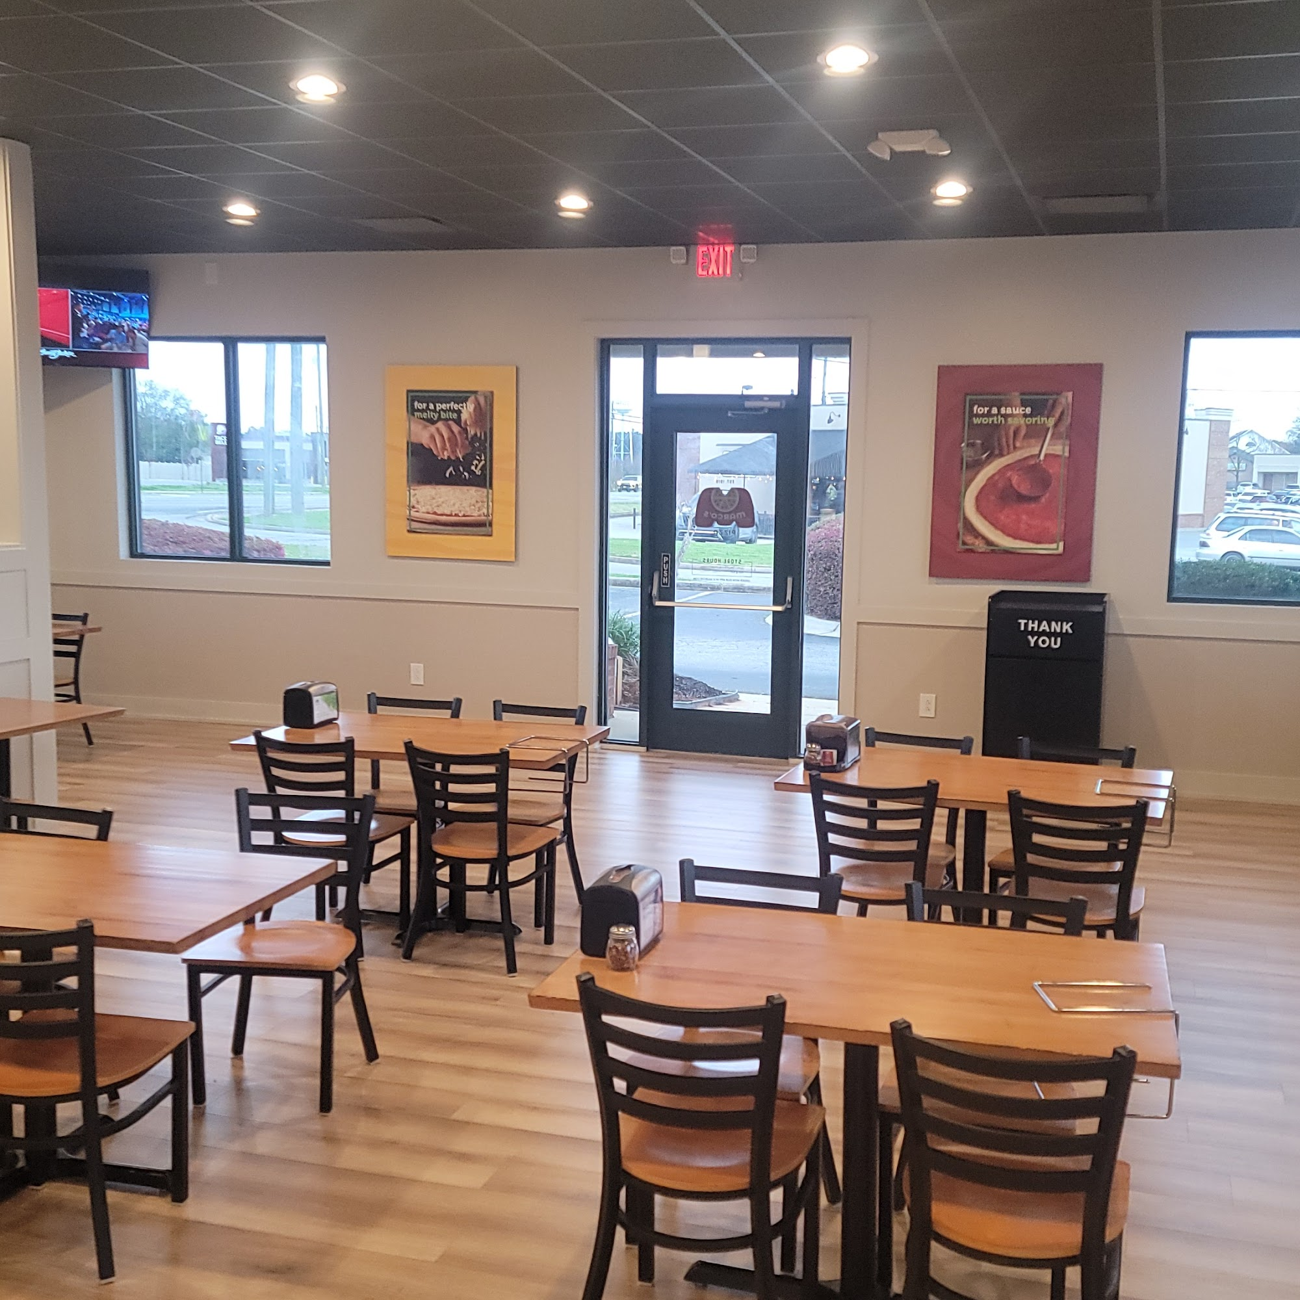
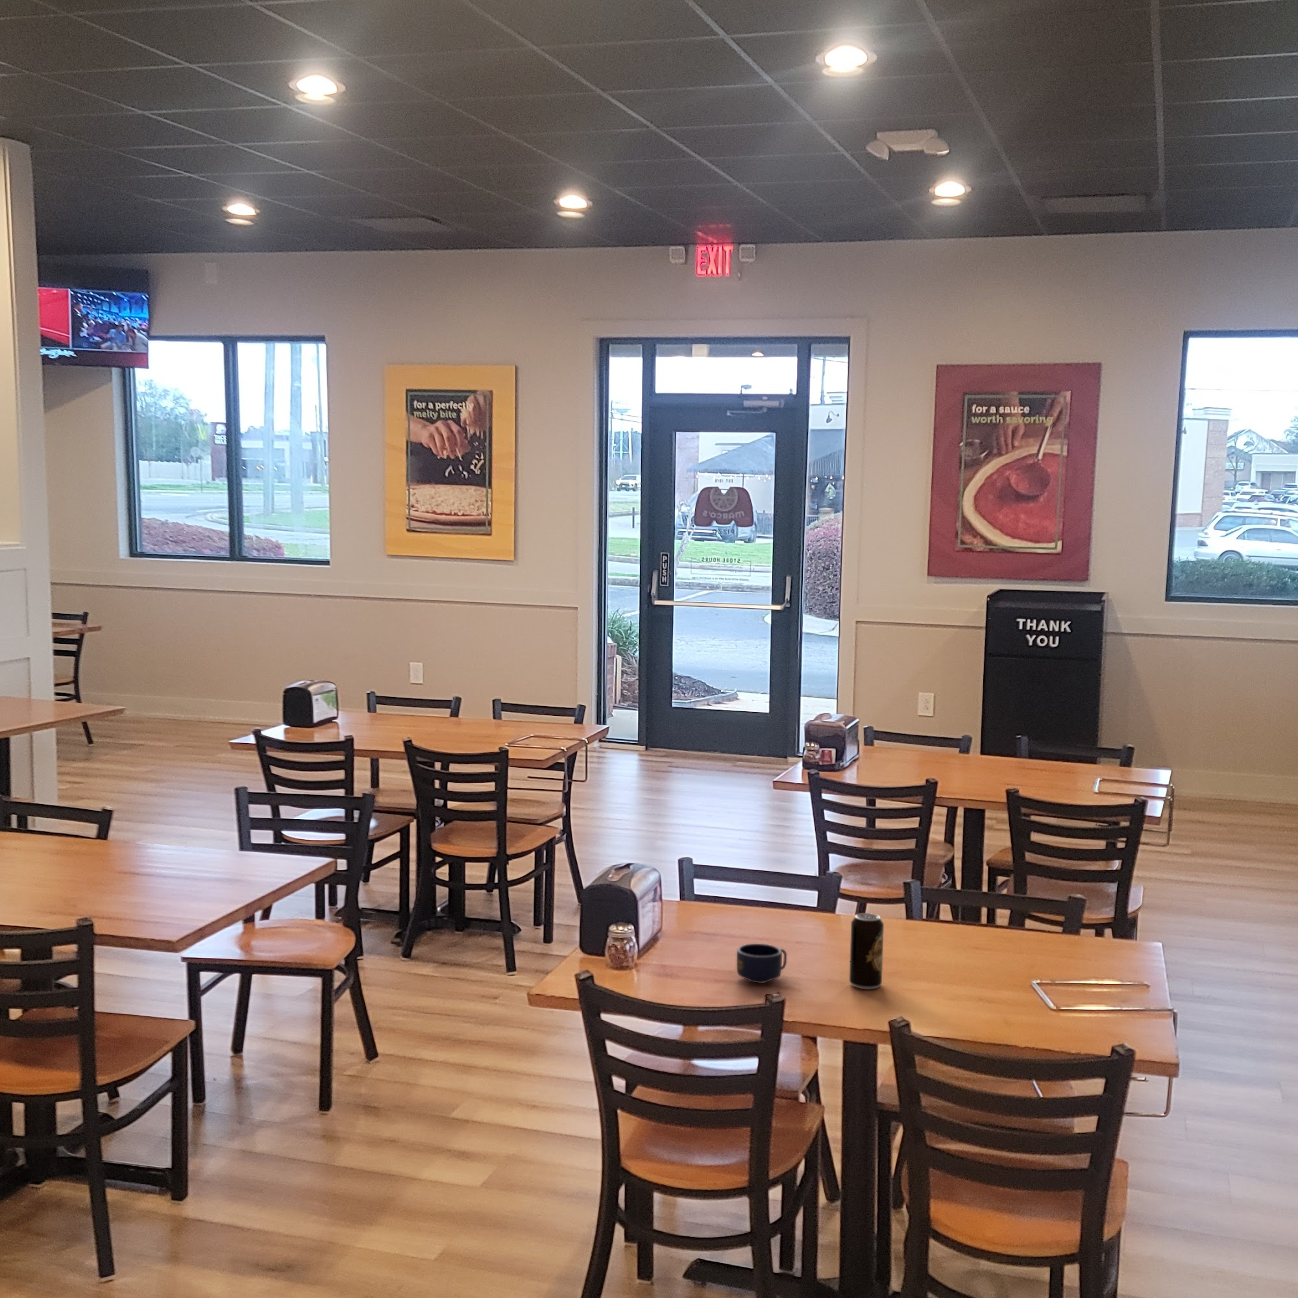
+ beverage can [849,913,884,990]
+ mug [736,943,787,984]
